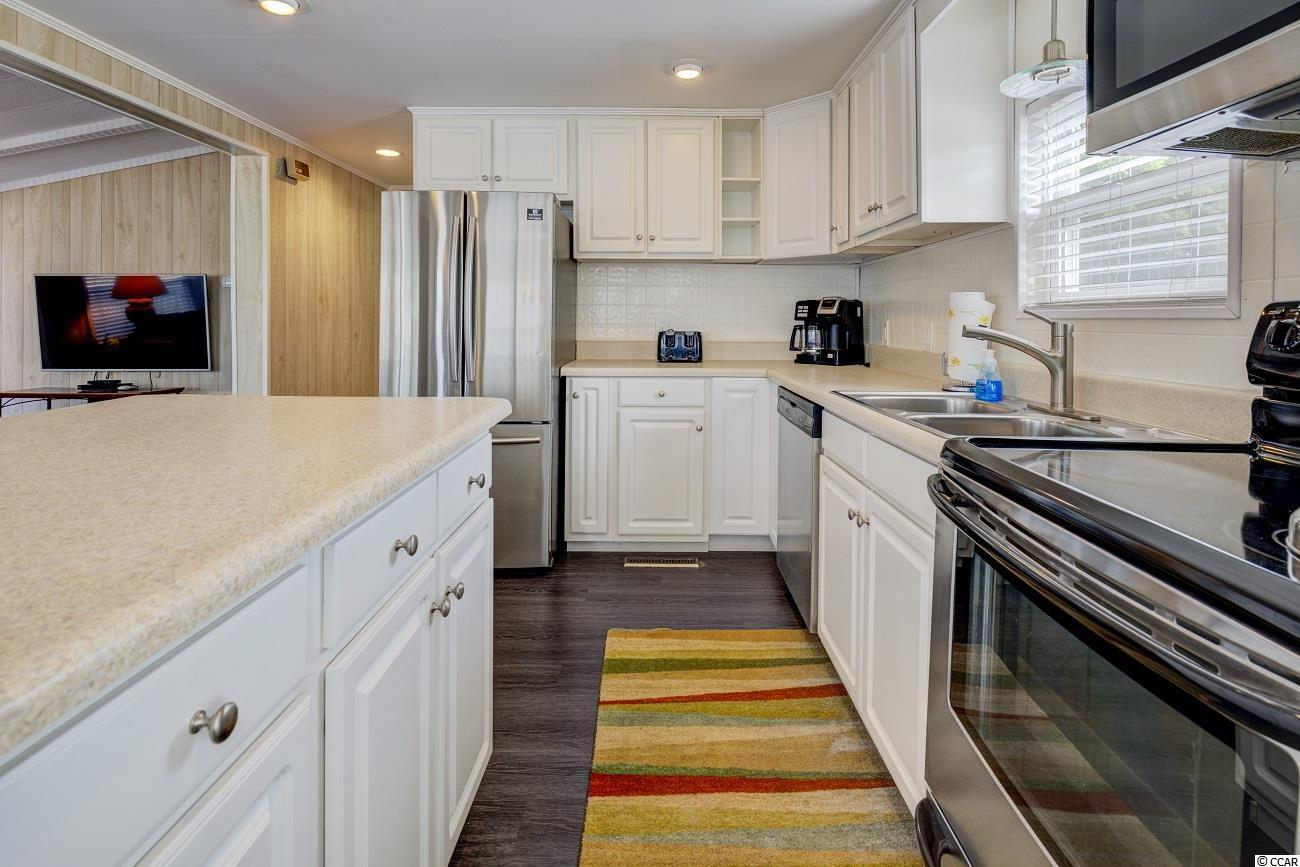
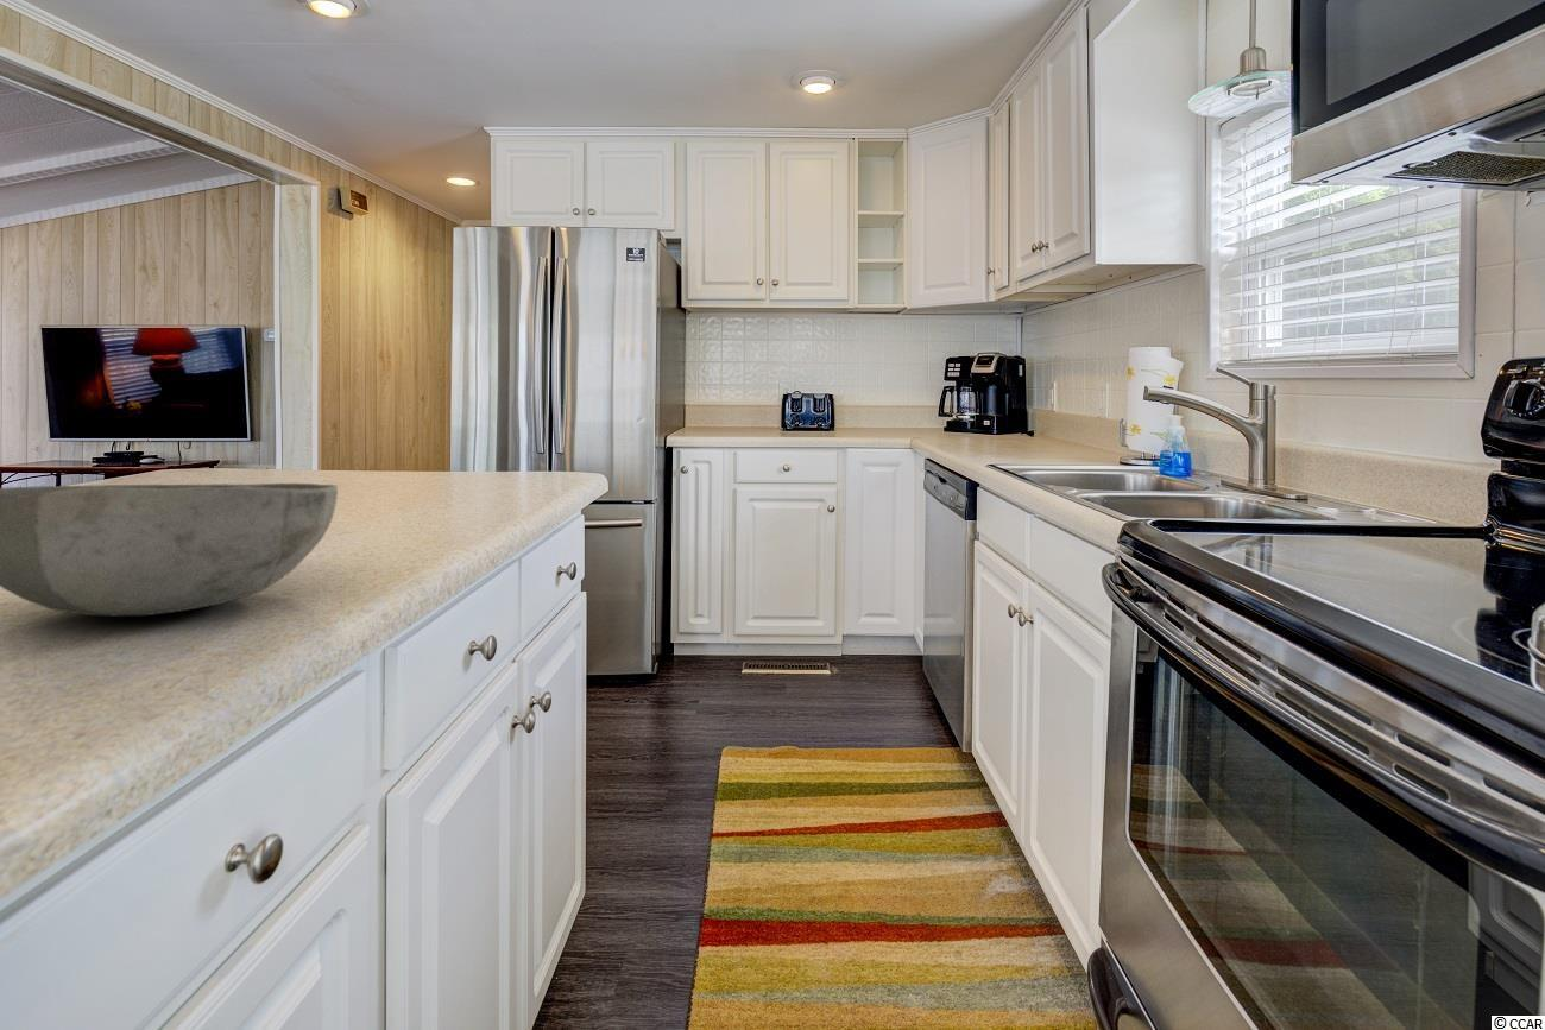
+ bowl [0,482,339,618]
